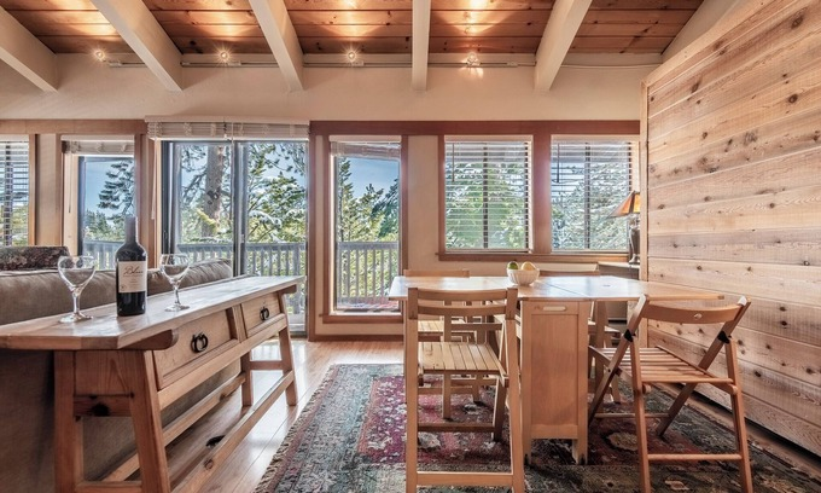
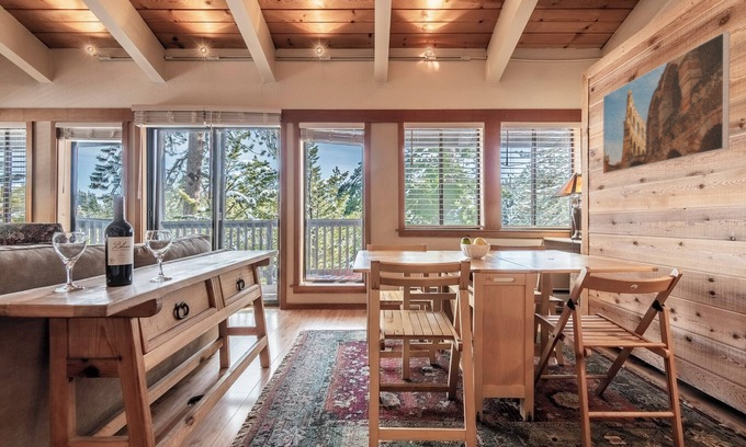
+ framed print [602,31,731,175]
